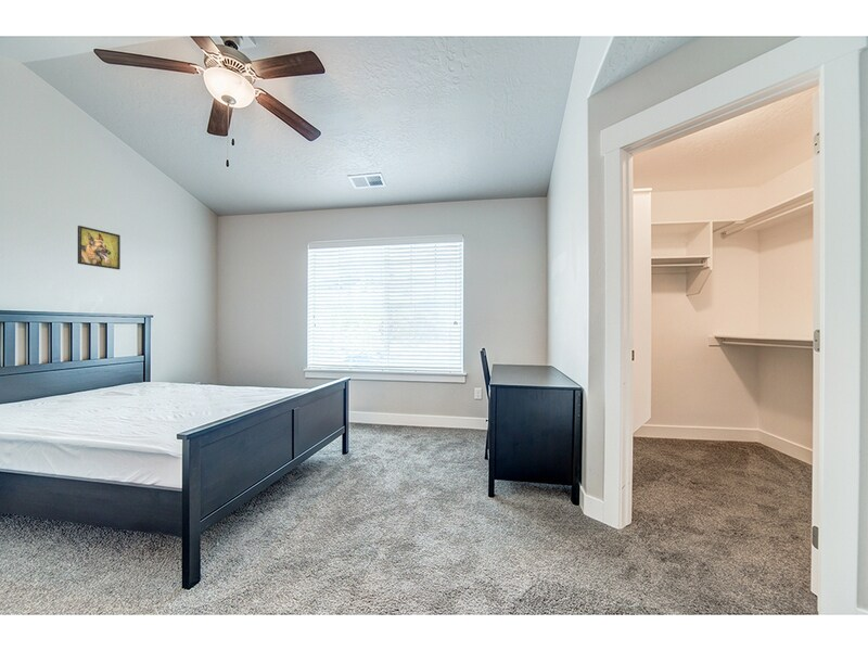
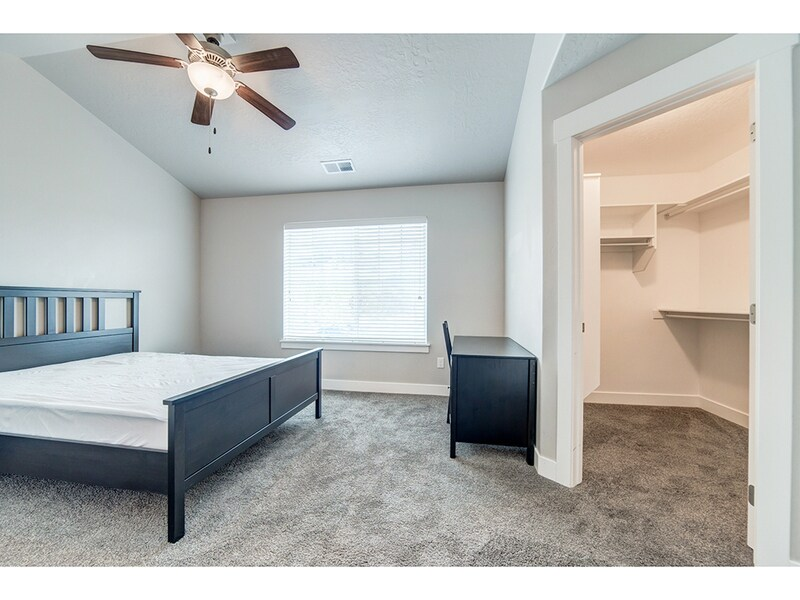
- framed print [77,225,122,270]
